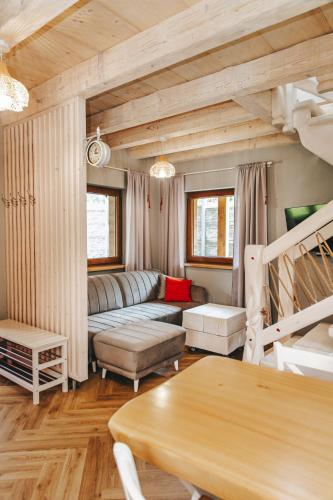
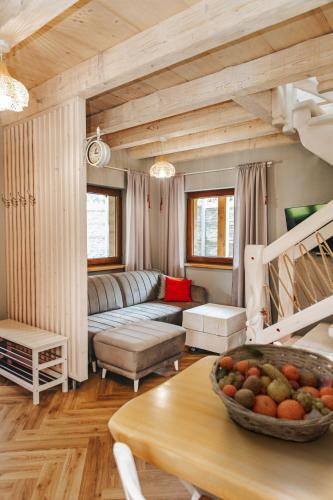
+ fruit basket [208,343,333,443]
